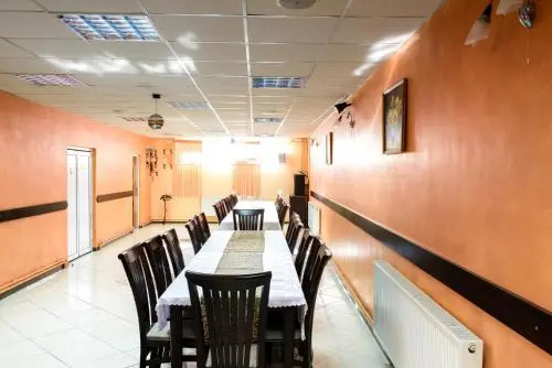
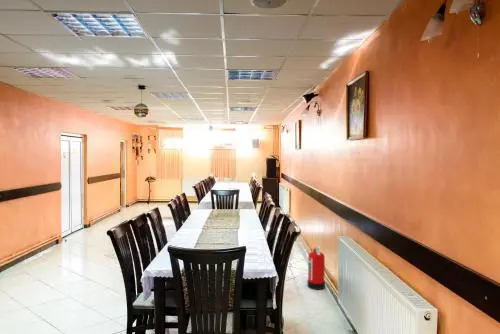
+ fire extinguisher [307,245,326,291]
